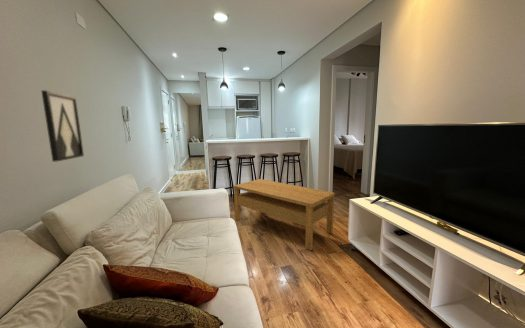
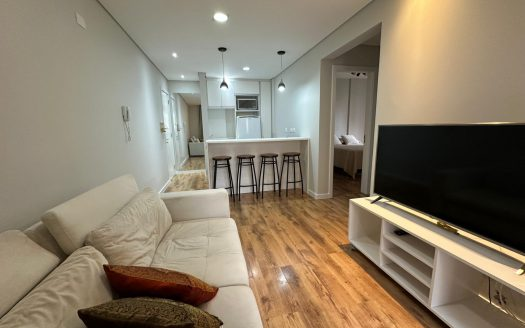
- wall art [40,89,85,163]
- coffee table [233,178,336,251]
